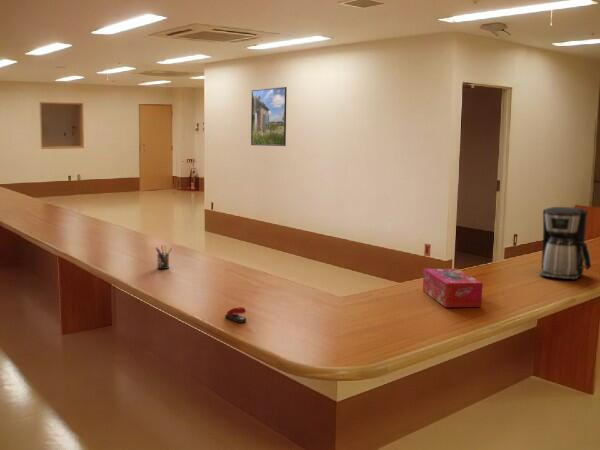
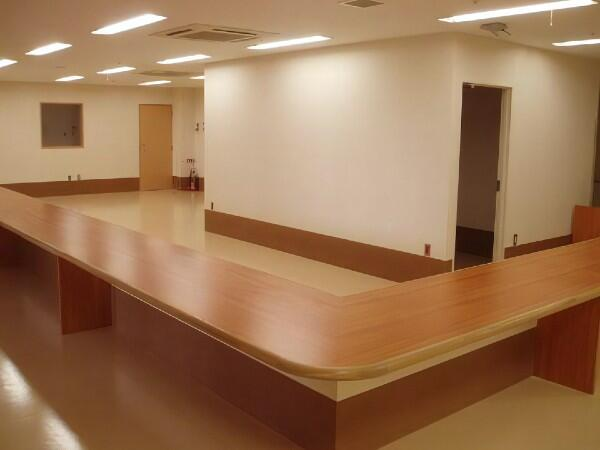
- coffee maker [538,206,592,281]
- stapler [224,306,247,324]
- tissue box [422,268,484,308]
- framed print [250,86,288,147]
- pen holder [154,244,173,270]
